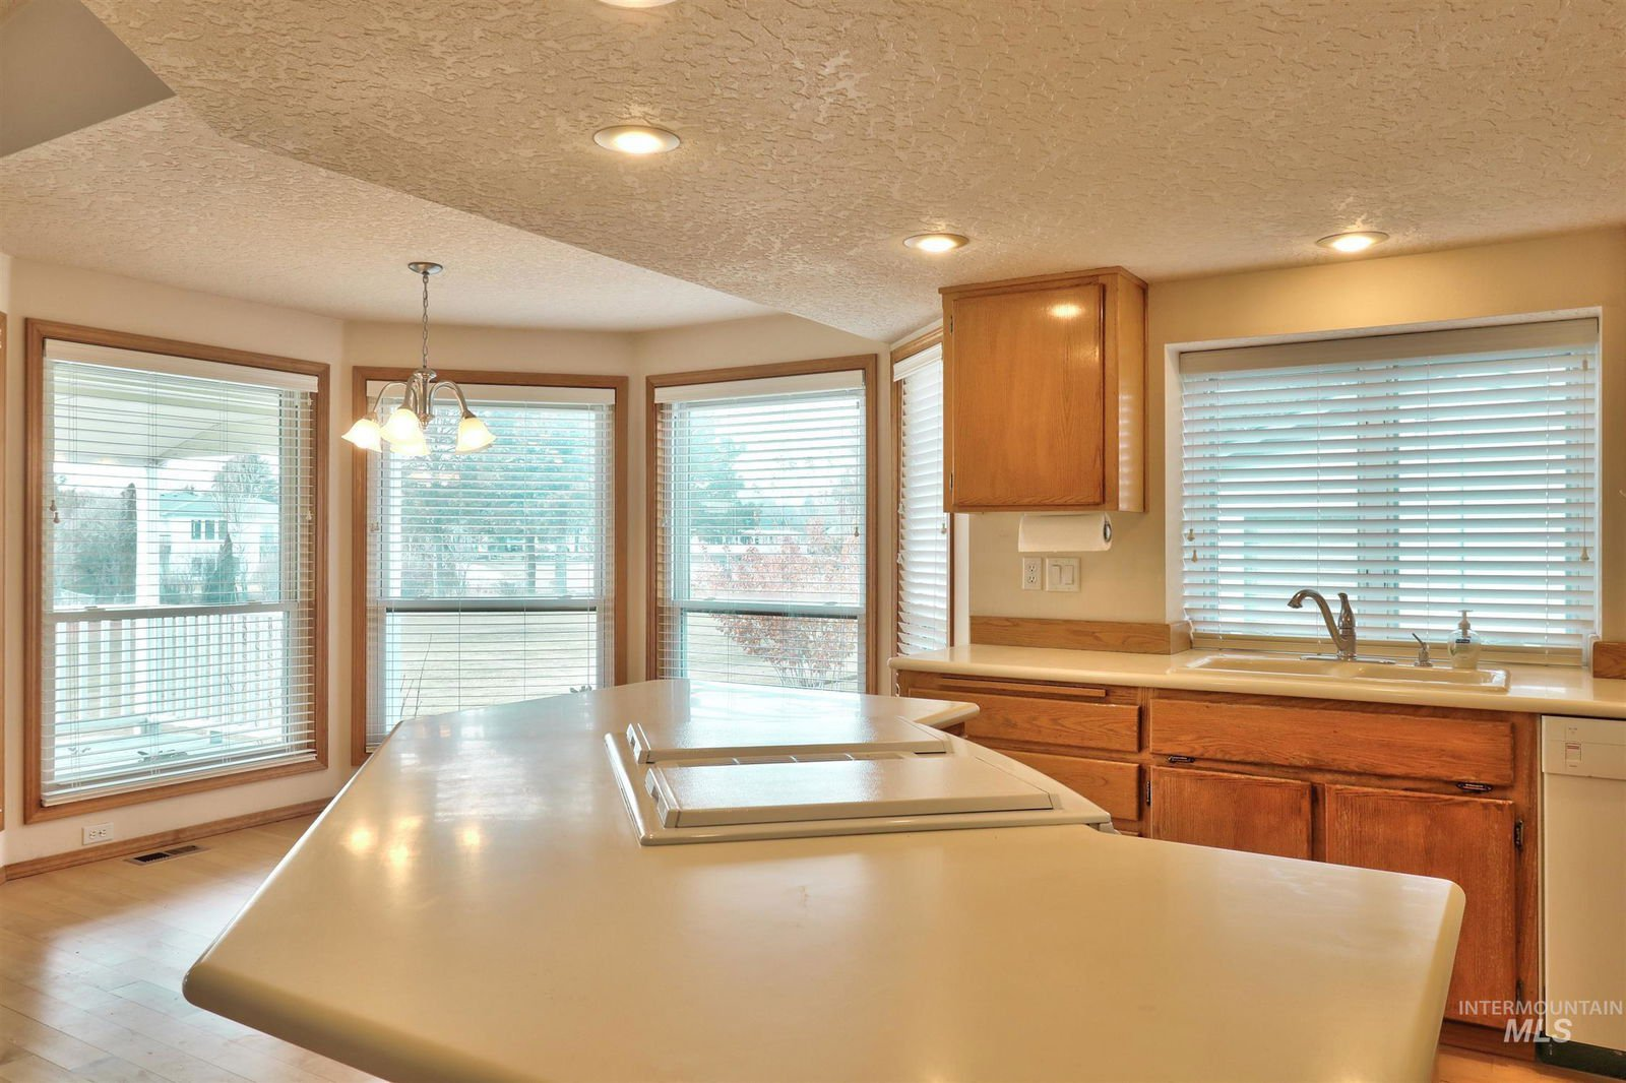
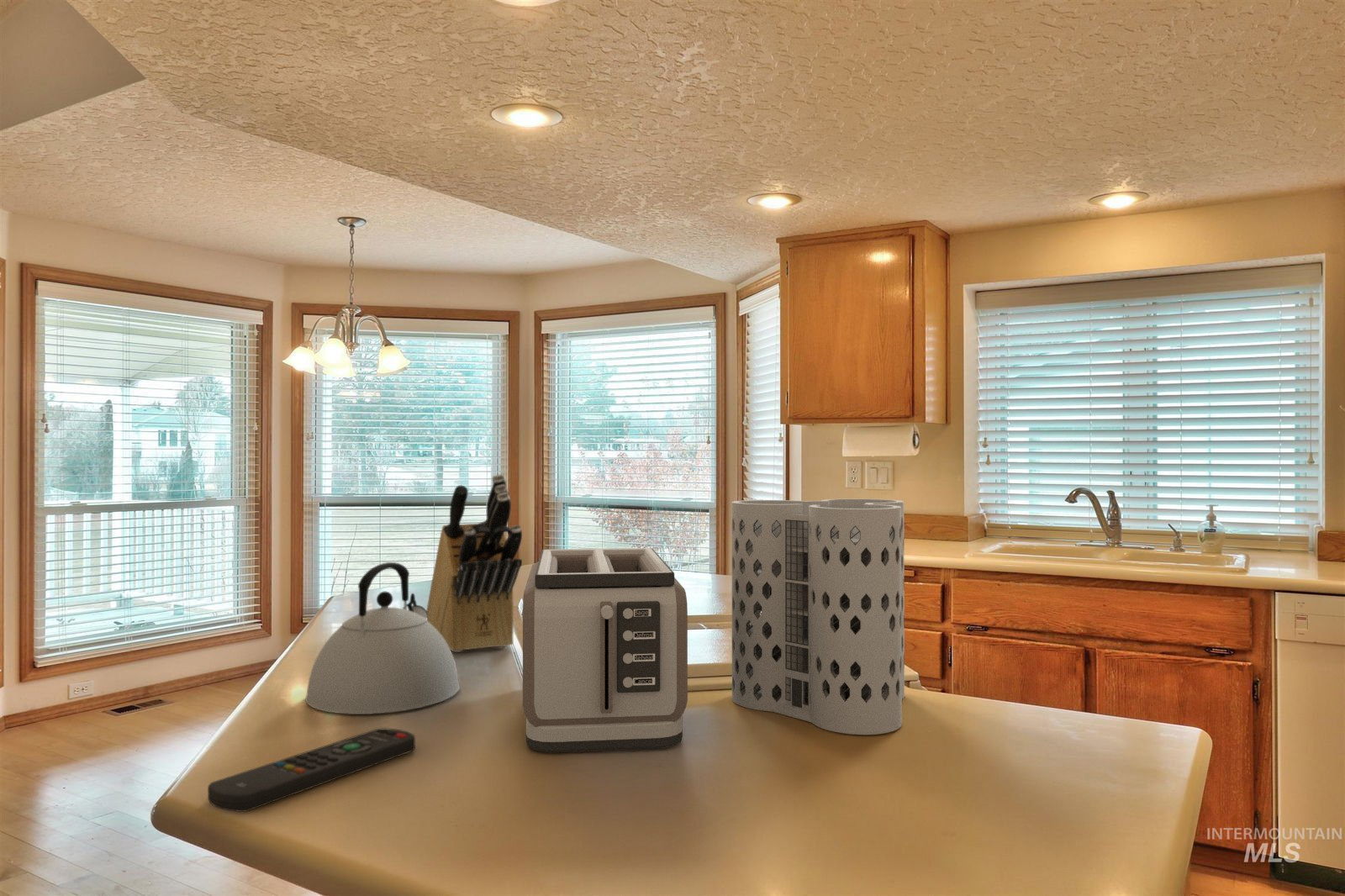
+ knife block [426,473,523,653]
+ utensil holder [731,498,905,735]
+ kettle [304,561,461,715]
+ toaster [522,547,688,753]
+ remote control [207,728,416,813]
